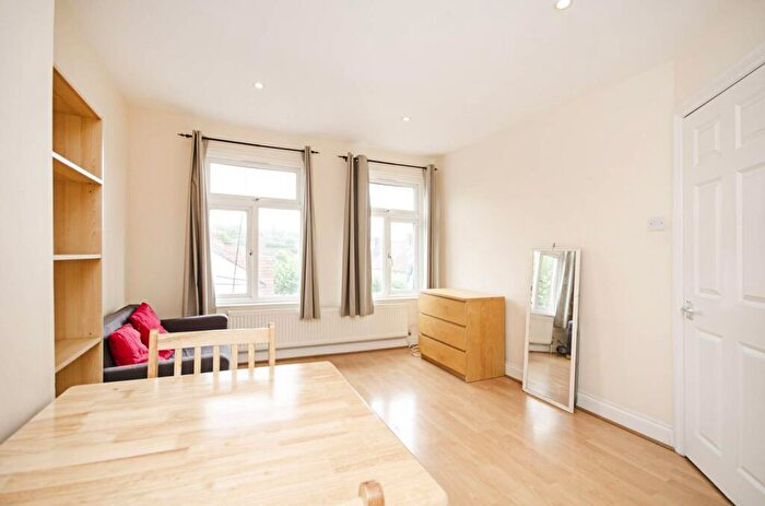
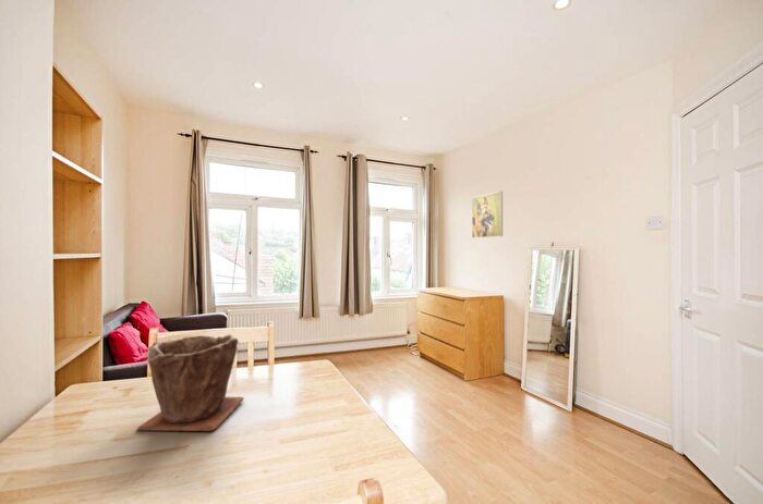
+ plant pot [136,333,245,432]
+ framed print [471,190,504,239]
